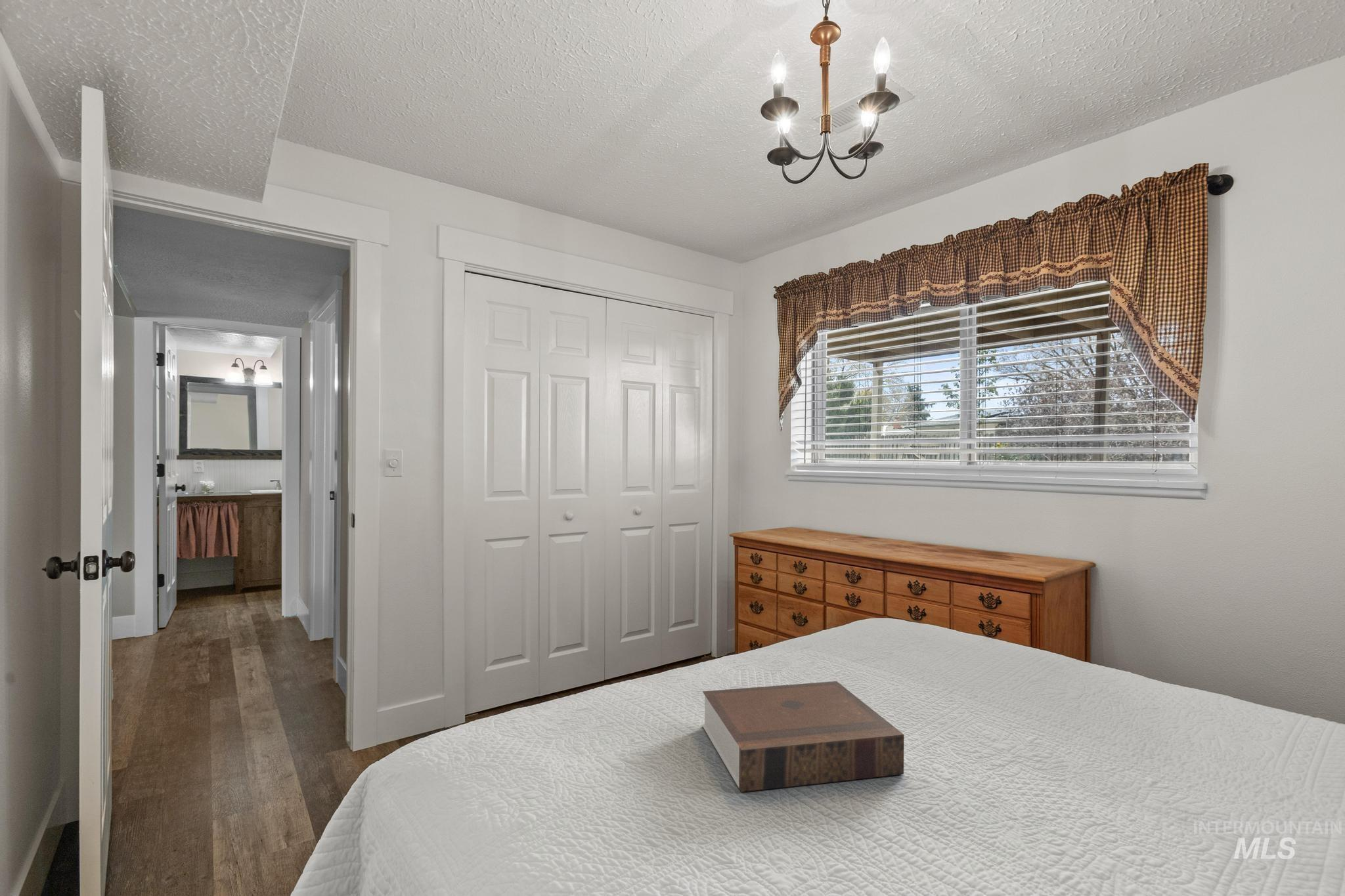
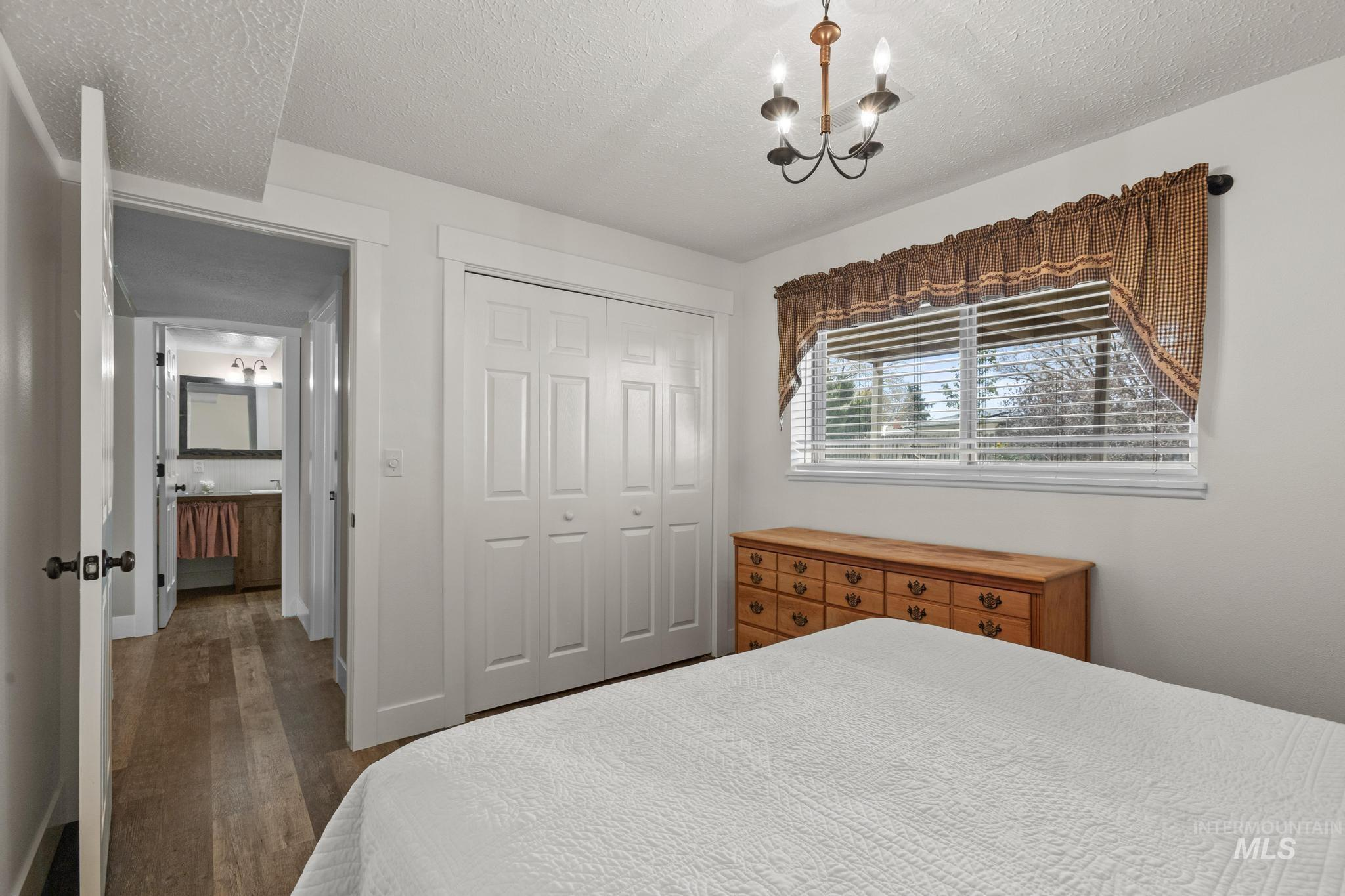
- book [702,681,904,792]
